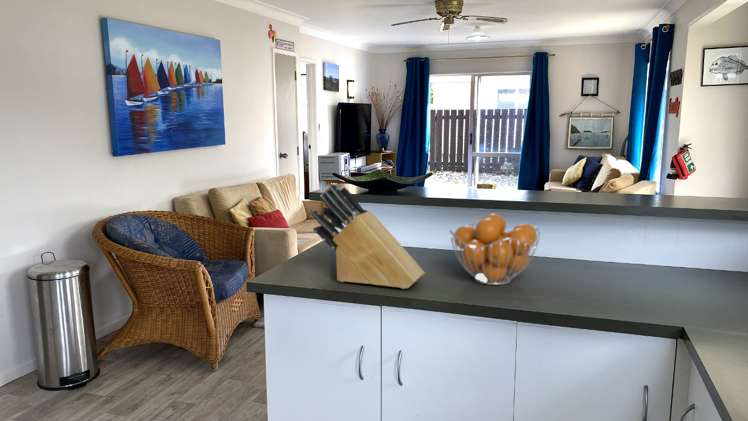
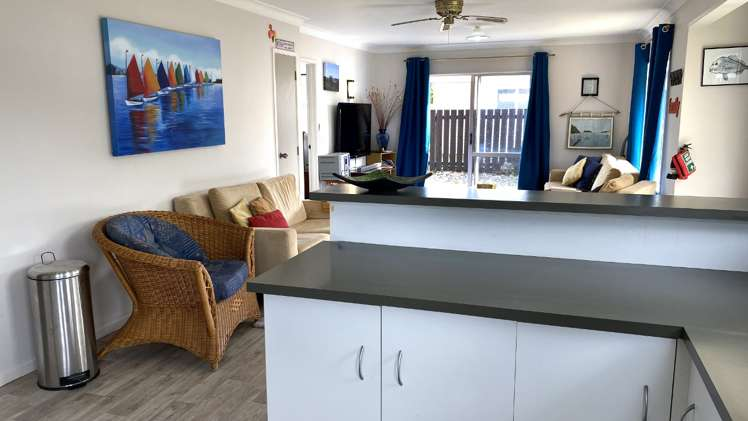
- knife block [310,183,426,290]
- fruit basket [448,213,541,286]
